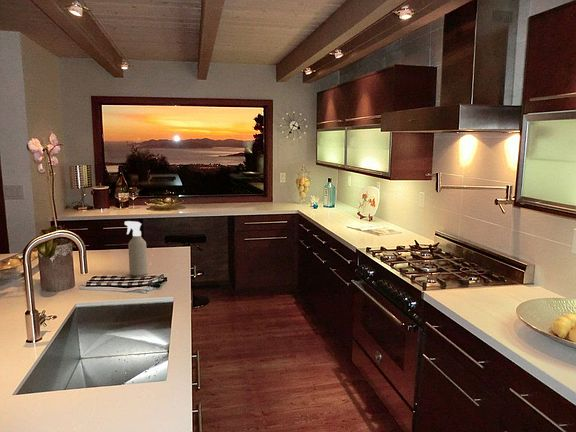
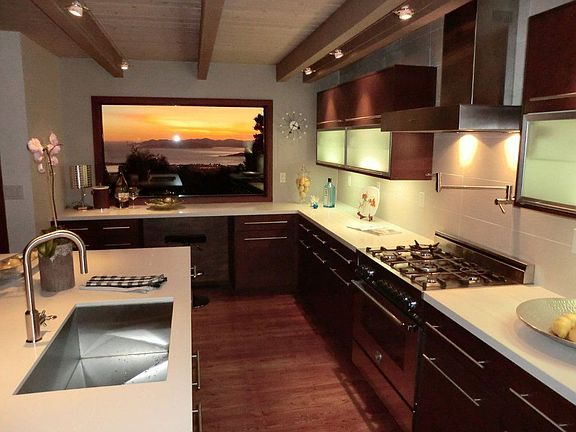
- spray bottle [124,220,148,277]
